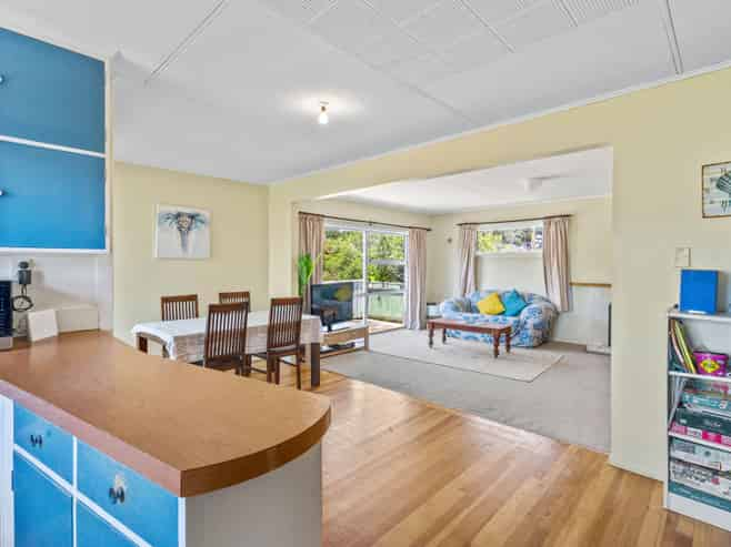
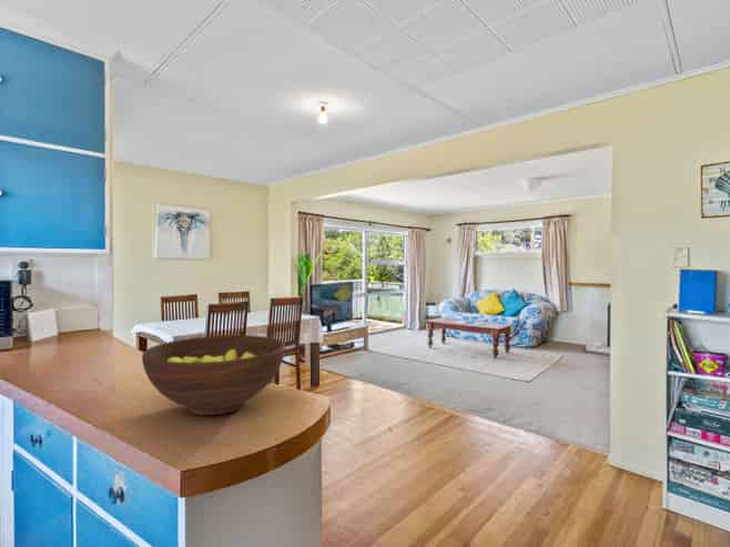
+ fruit bowl [141,334,286,416]
